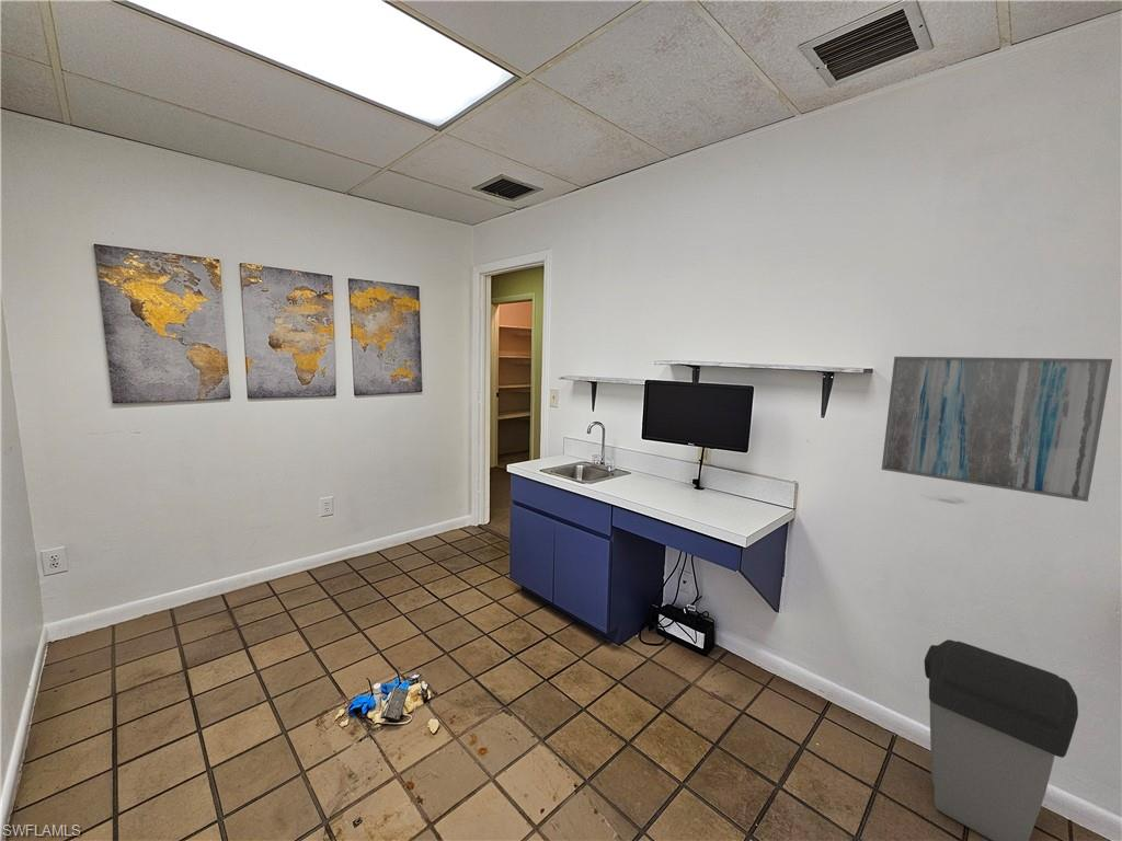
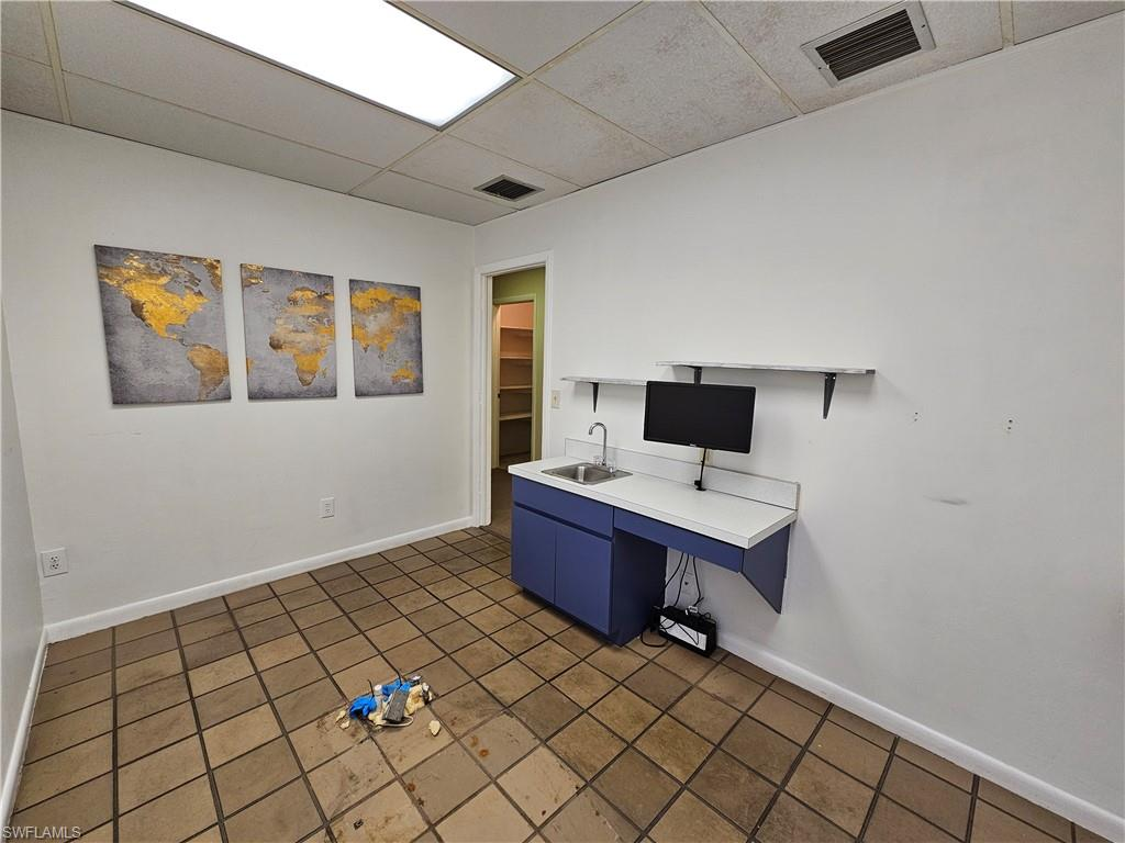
- trash can [924,638,1079,841]
- wall art [881,356,1113,503]
